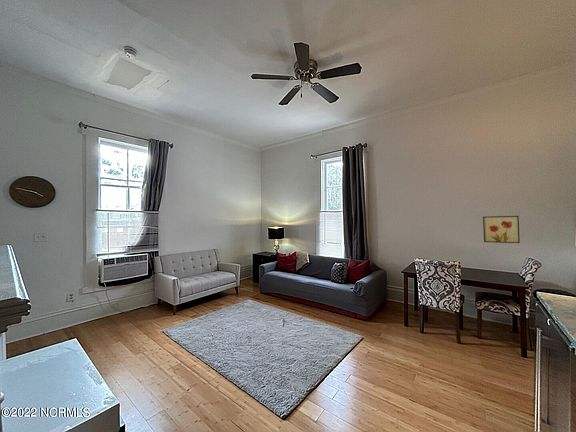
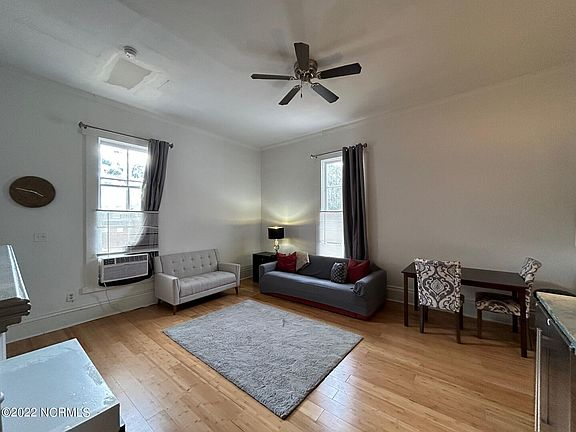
- wall art [482,215,521,244]
